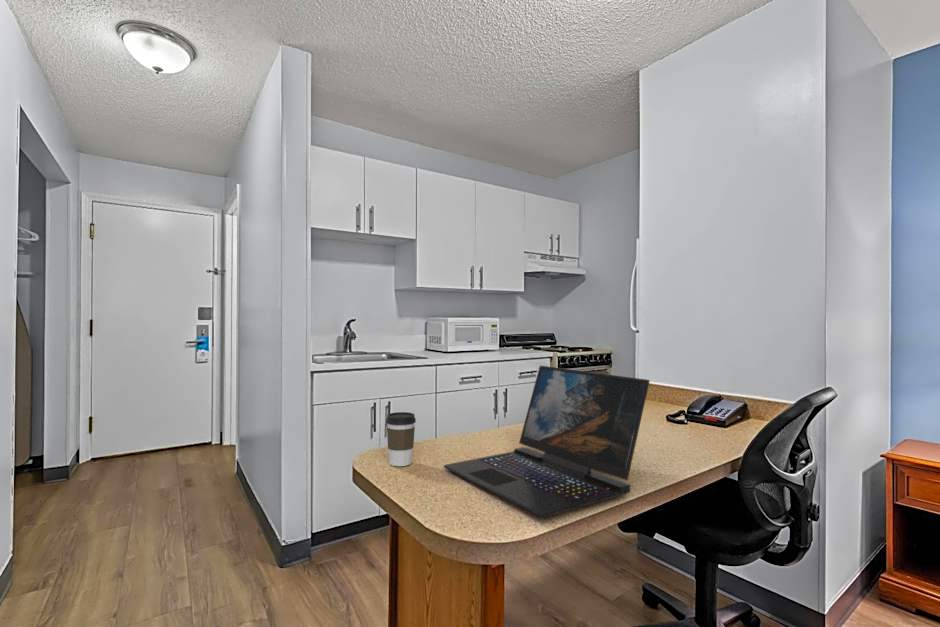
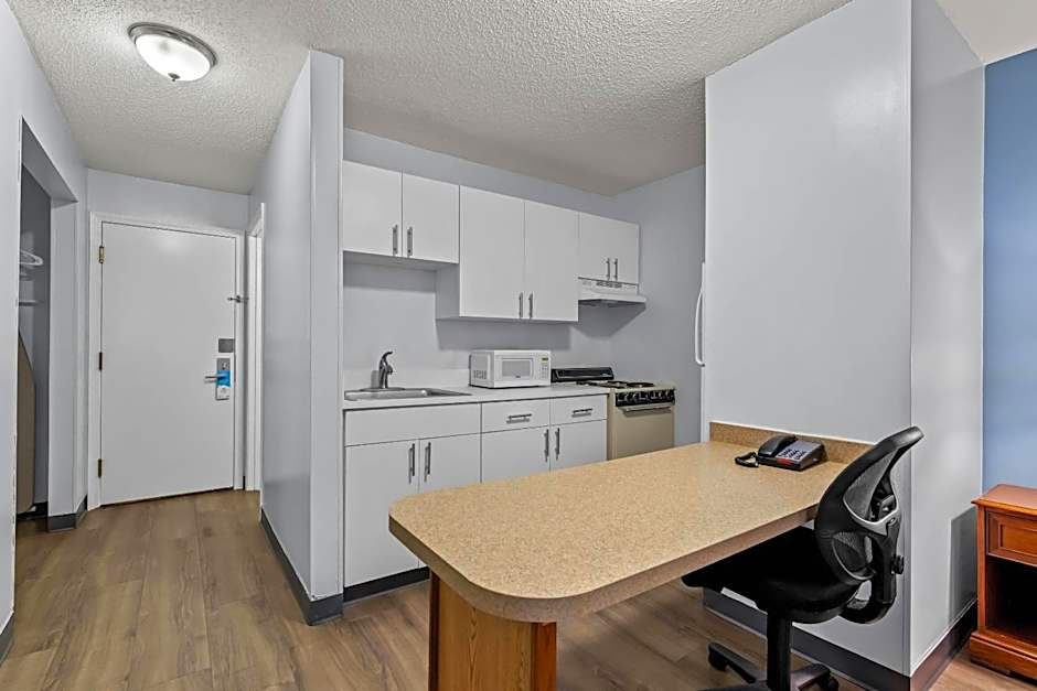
- laptop [443,365,651,519]
- coffee cup [385,411,417,467]
